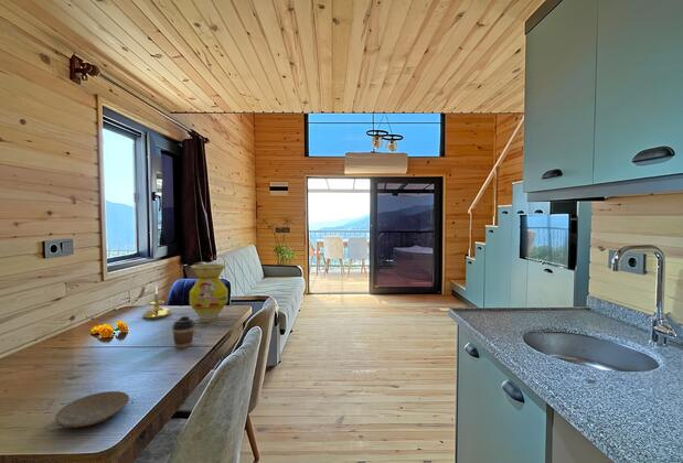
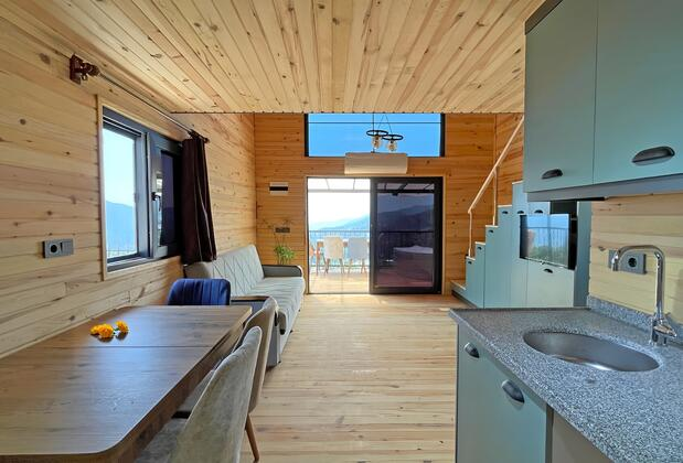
- coffee cup [171,315,196,349]
- vase [189,262,228,323]
- candle holder [141,286,172,320]
- plate [54,390,130,428]
